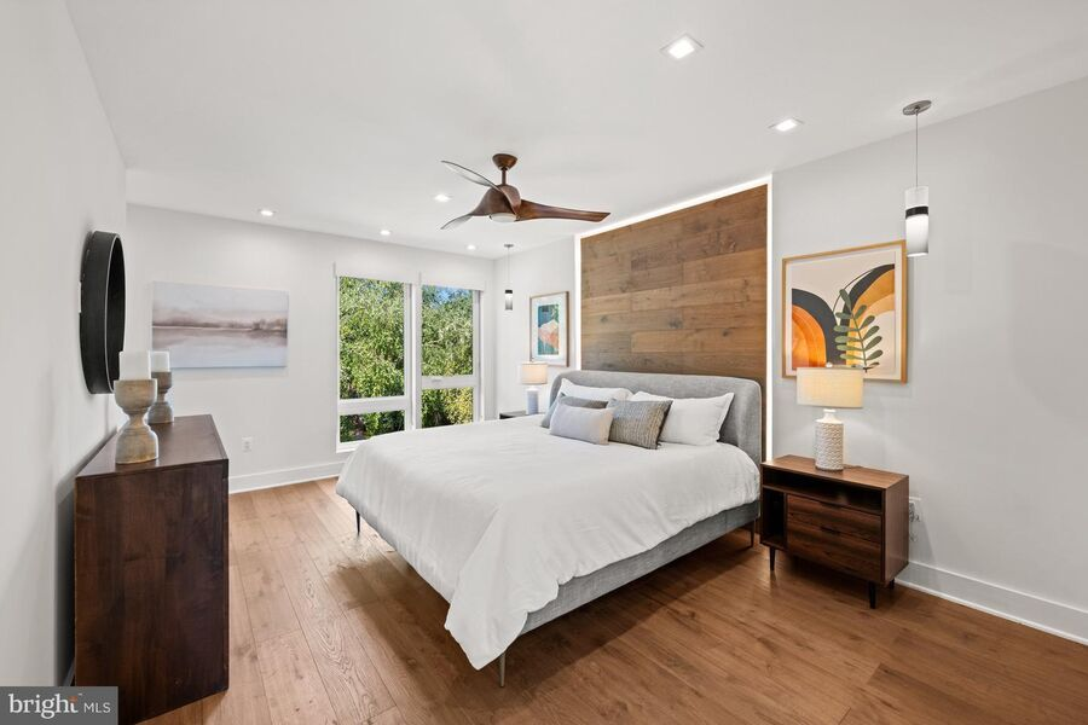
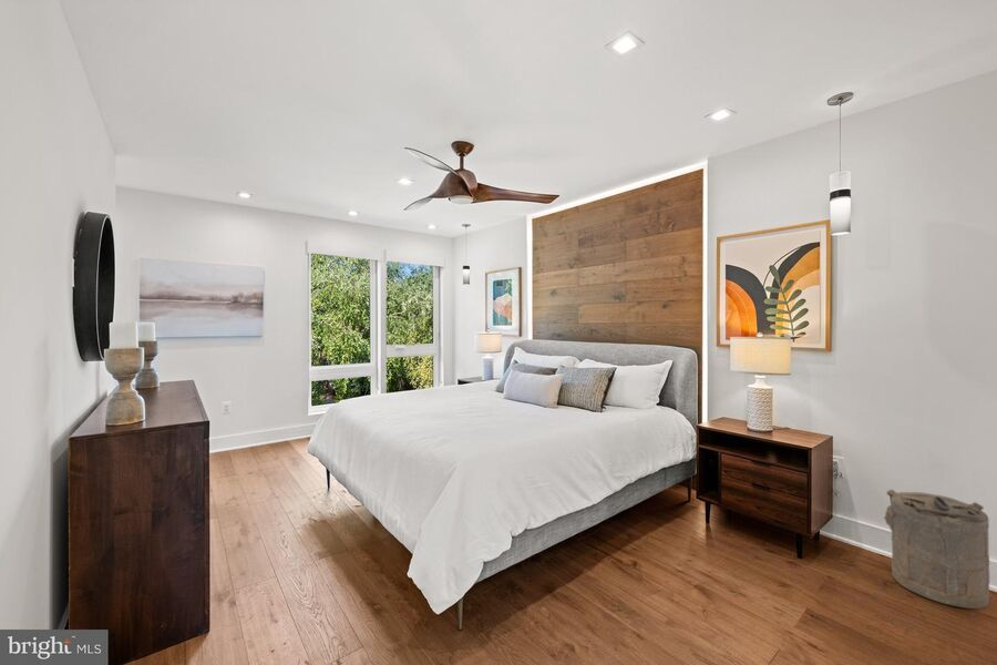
+ laundry hamper [883,489,990,610]
